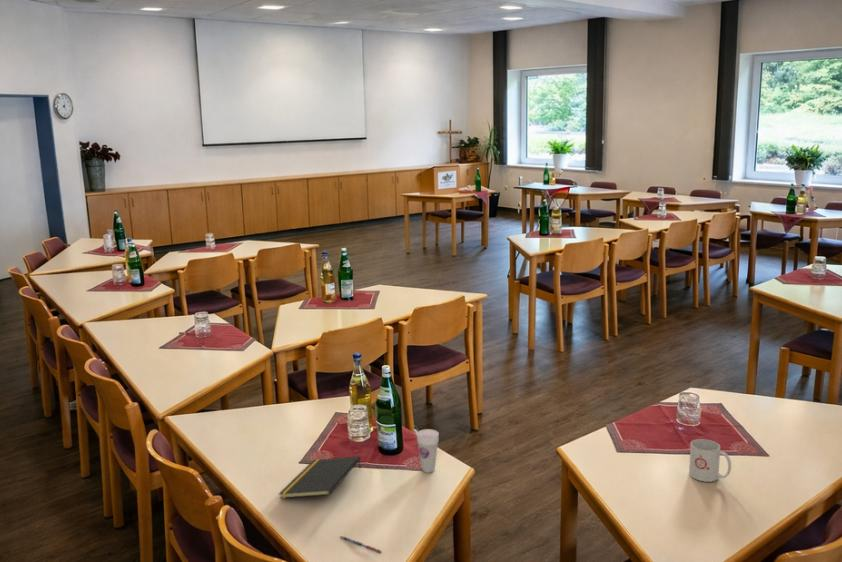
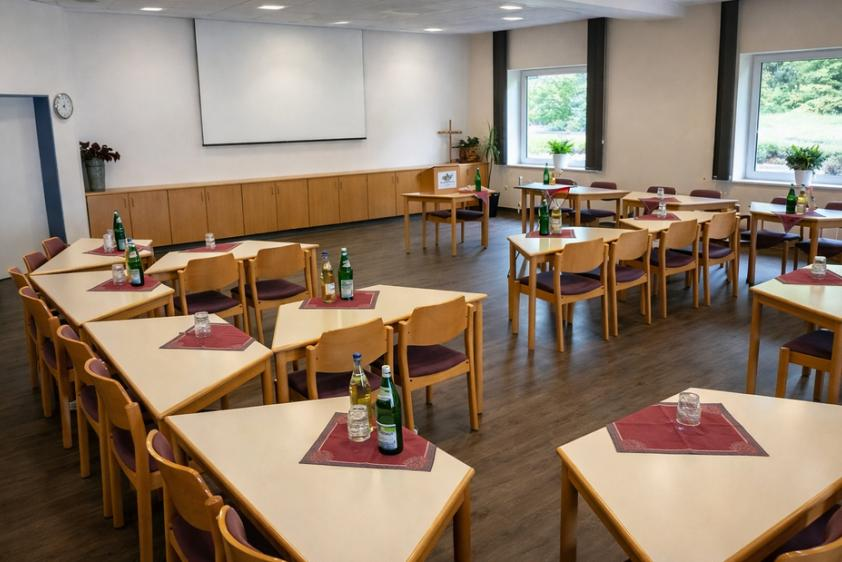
- notepad [278,455,362,499]
- mug [688,438,732,483]
- cup [416,428,440,474]
- pen [340,535,382,554]
